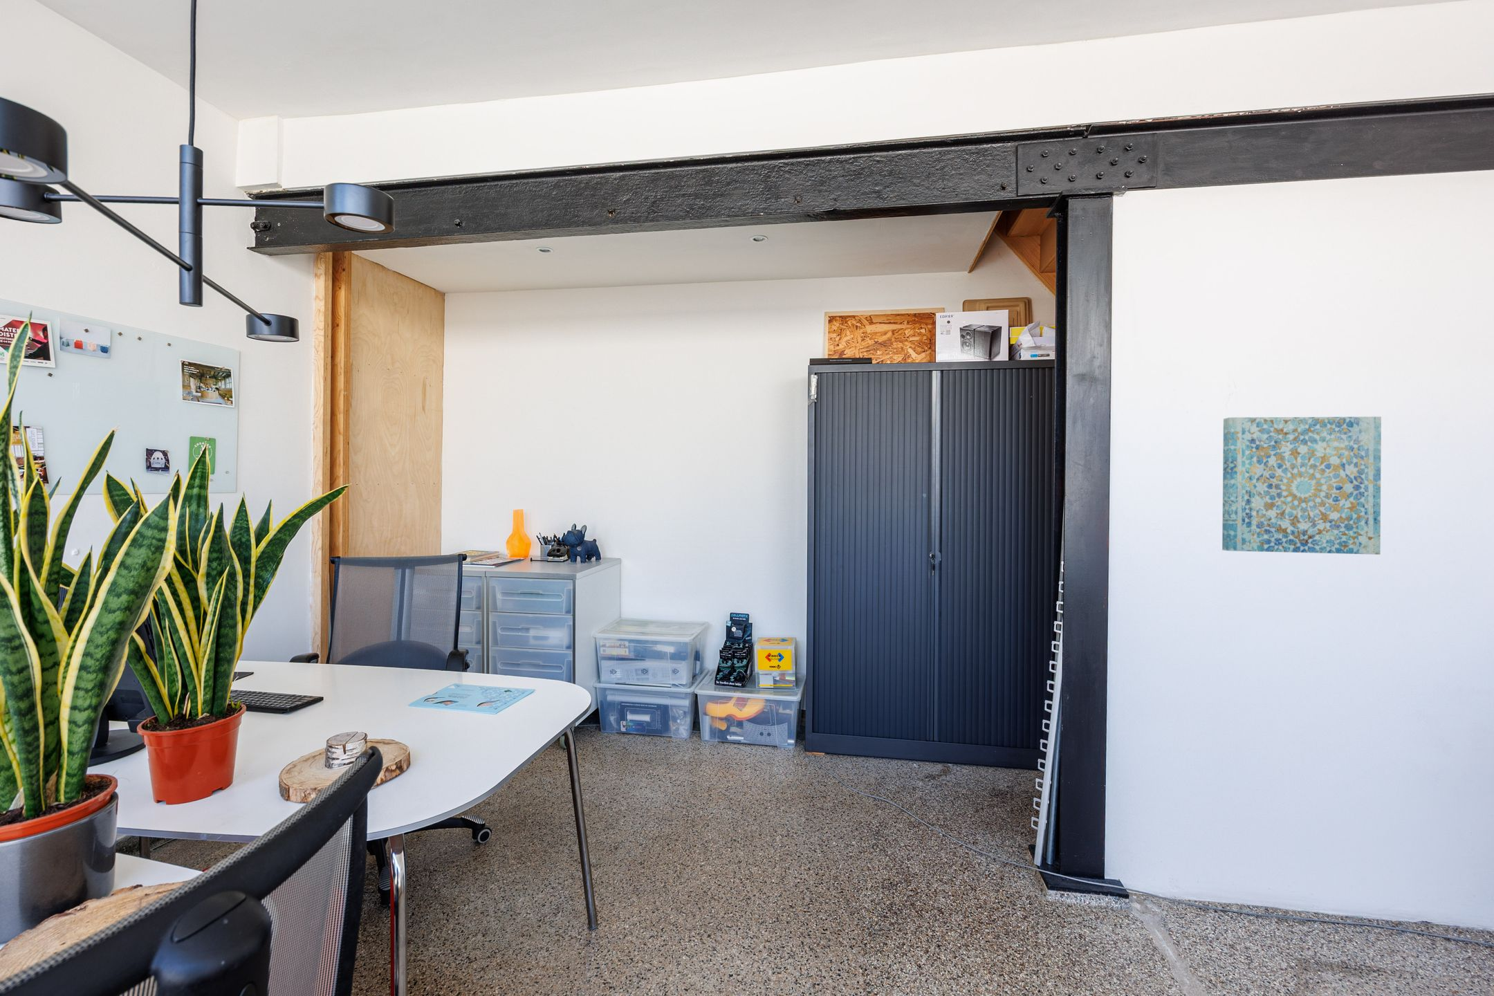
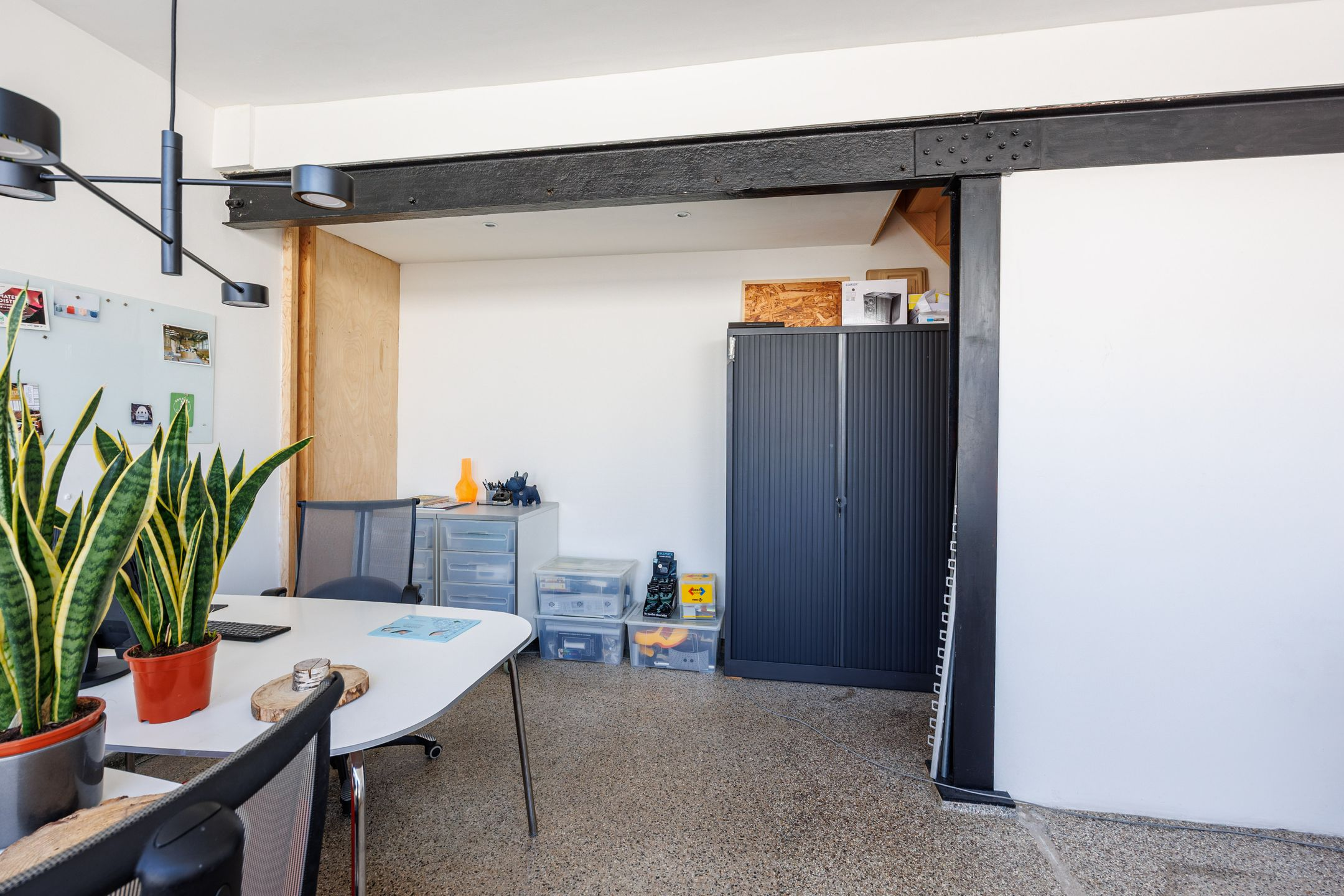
- wall art [1222,416,1382,556]
